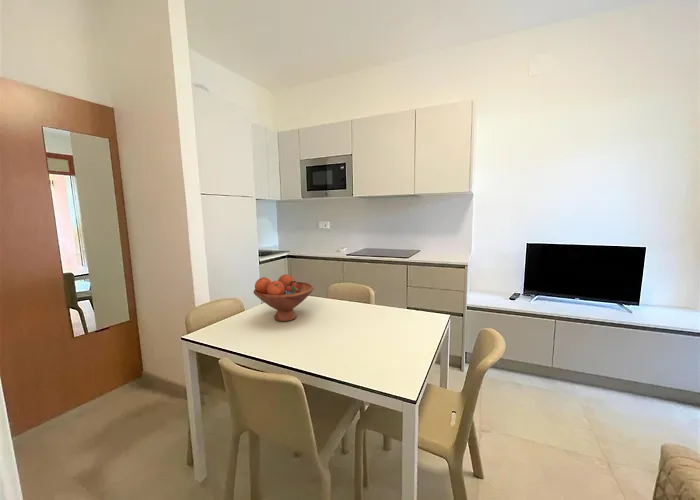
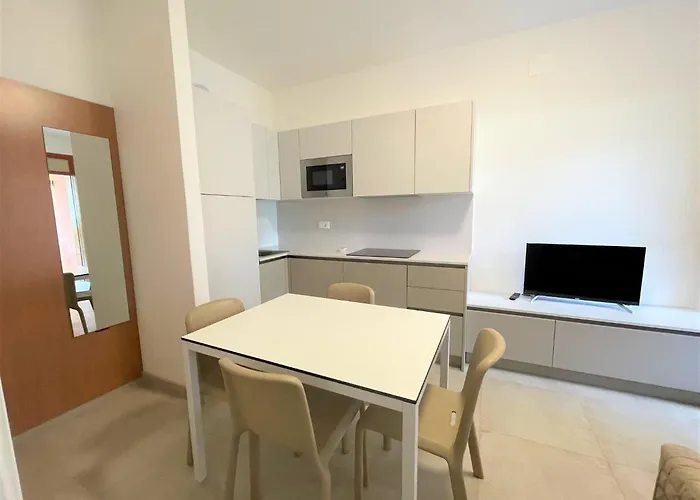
- fruit bowl [253,273,315,322]
